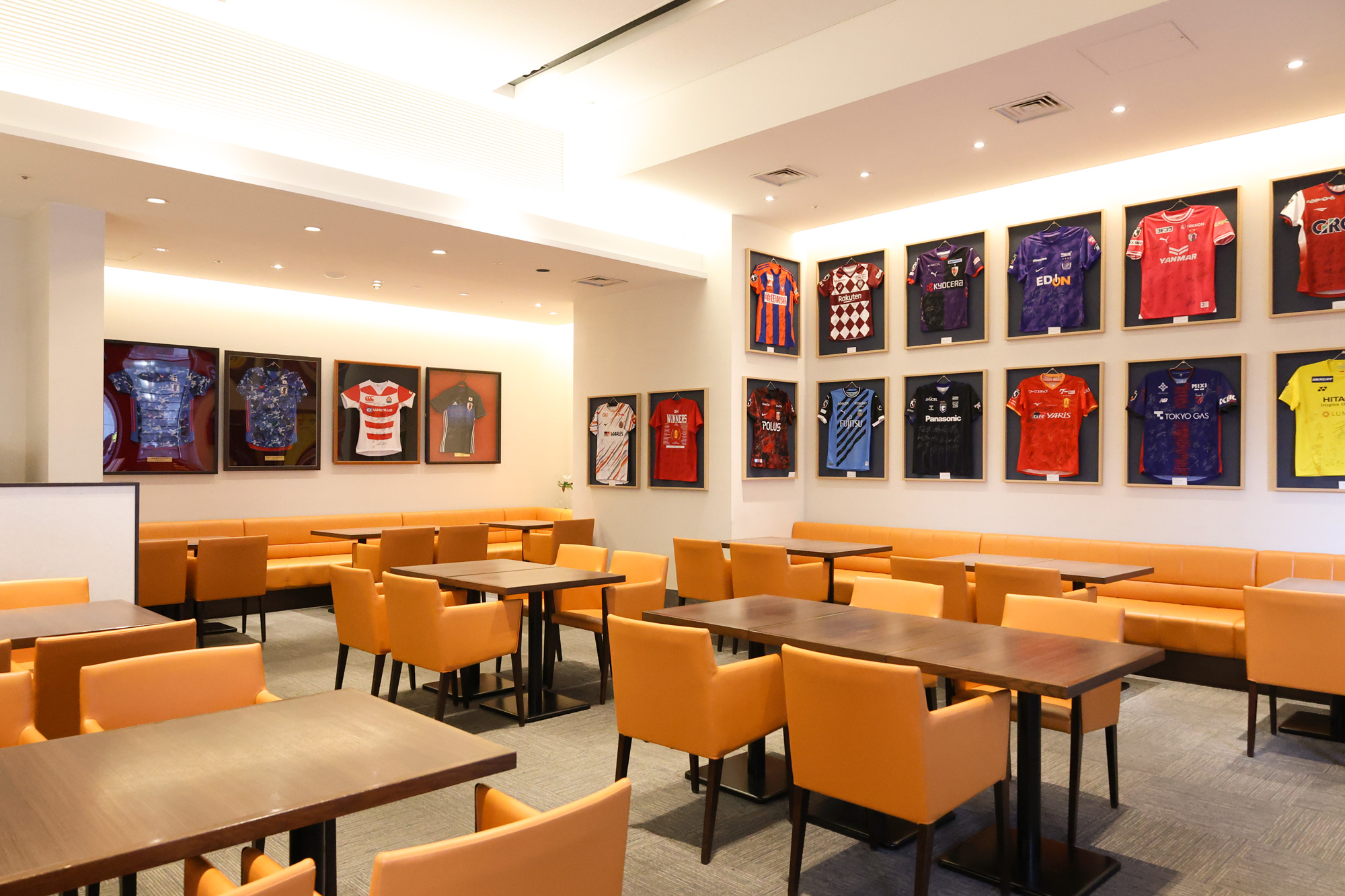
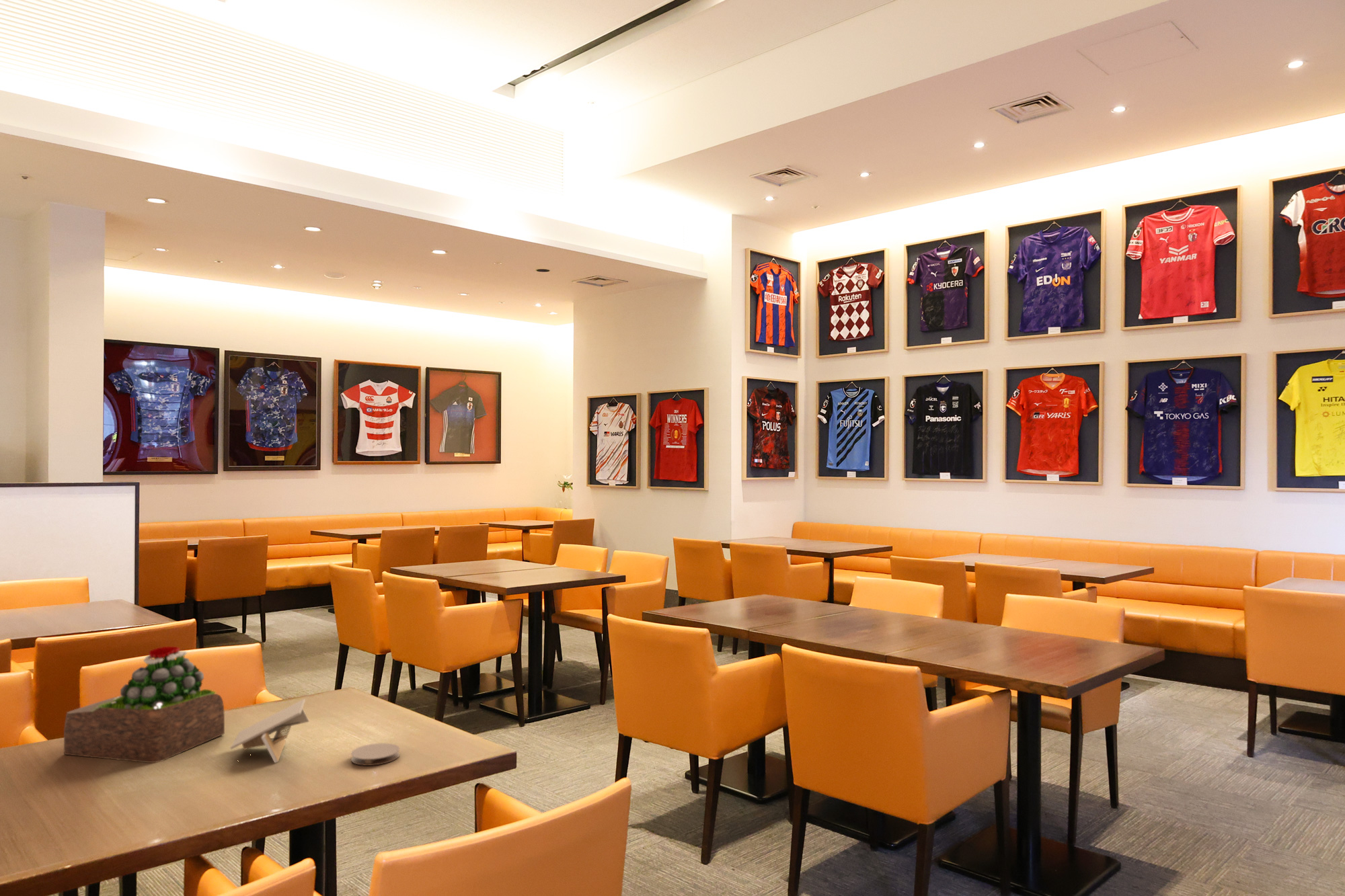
+ coaster [350,743,400,766]
+ succulent plant [63,646,225,764]
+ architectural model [230,698,310,764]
